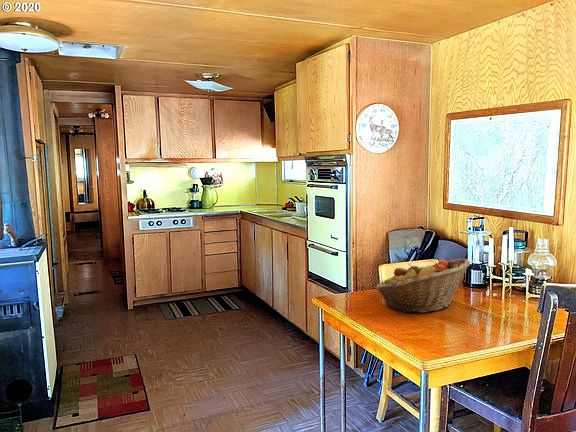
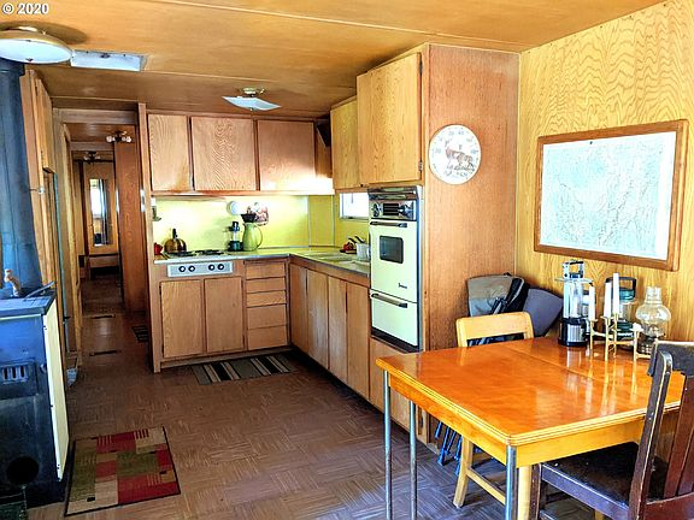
- fruit basket [374,258,471,314]
